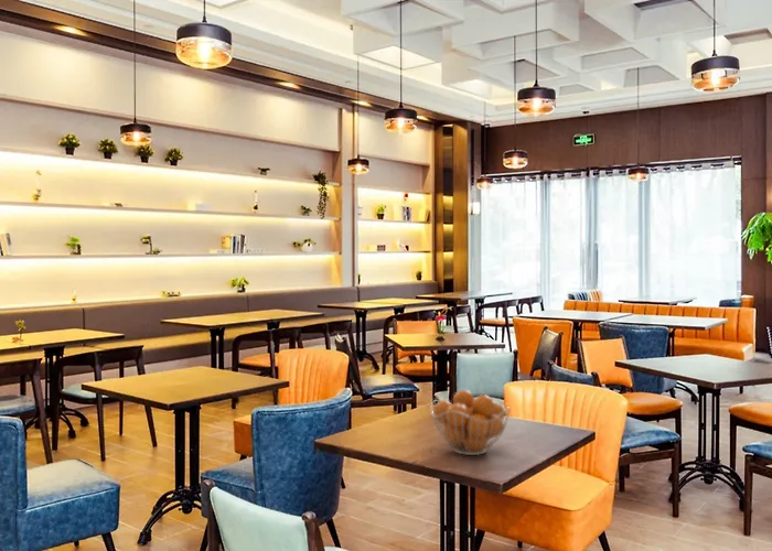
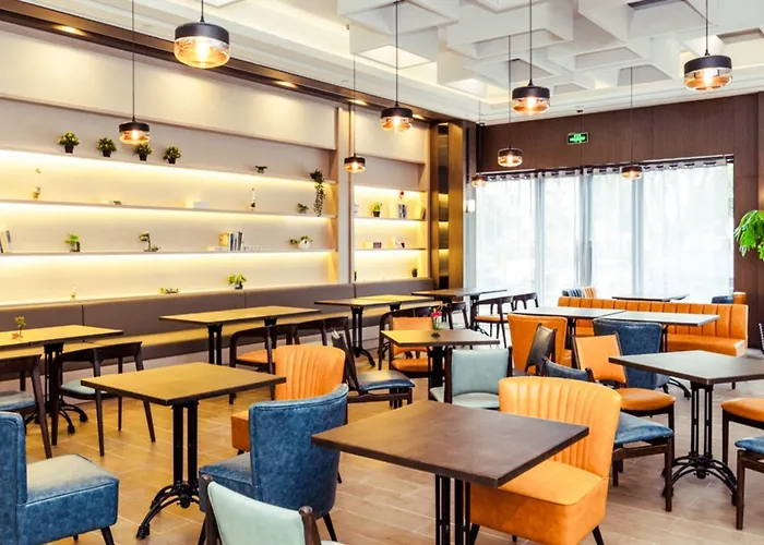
- fruit basket [430,389,512,456]
